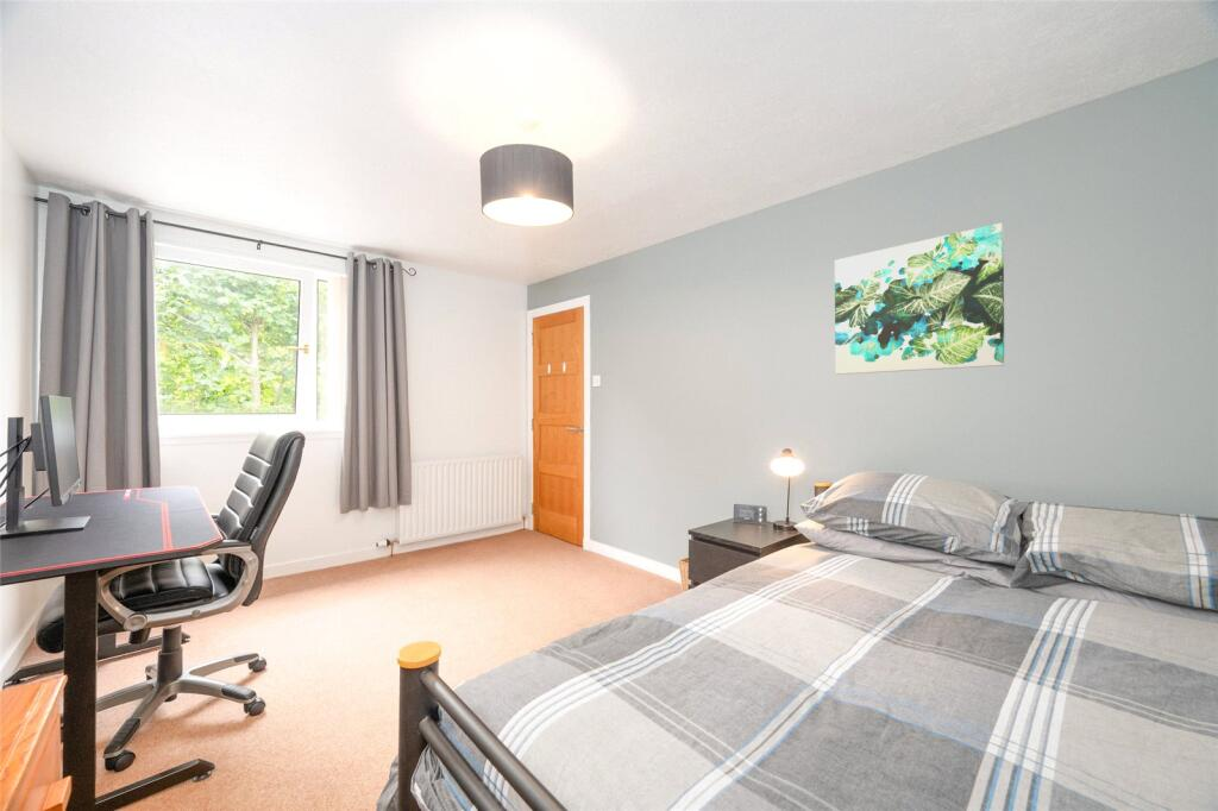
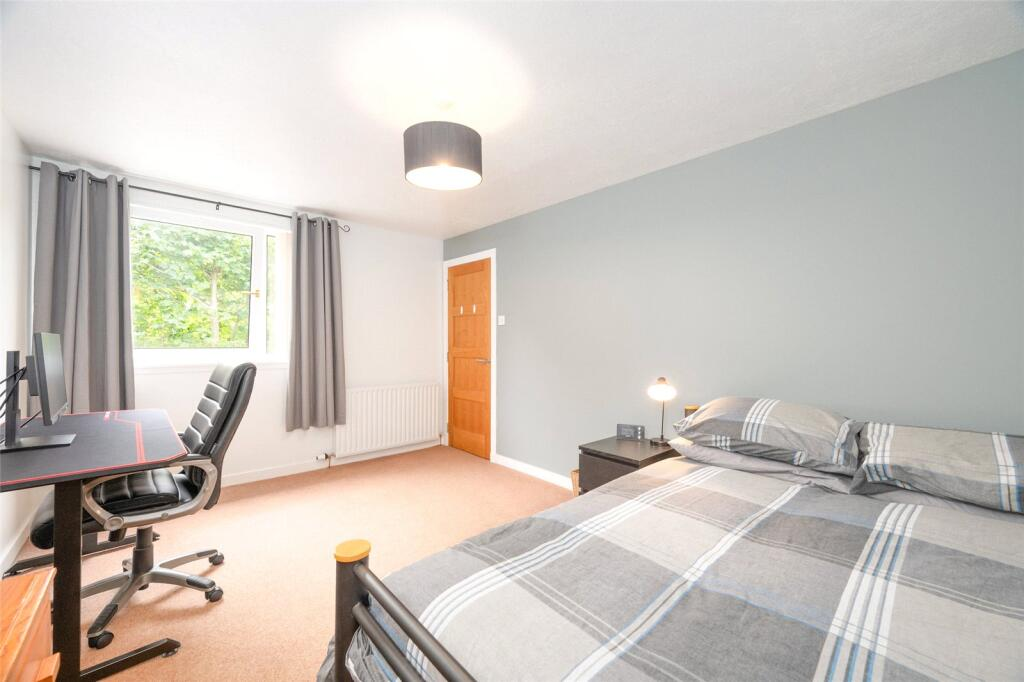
- wall art [834,222,1006,376]
